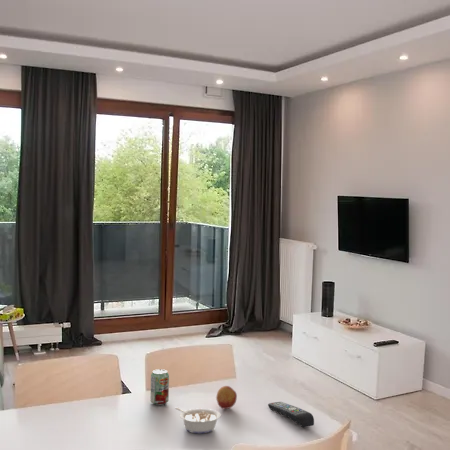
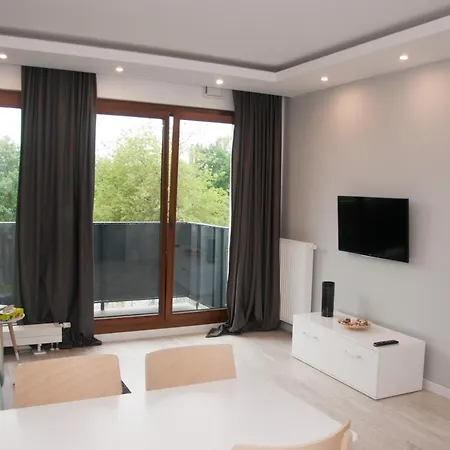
- remote control [267,401,315,428]
- fruit [215,385,238,410]
- beverage can [150,368,170,406]
- legume [174,406,222,434]
